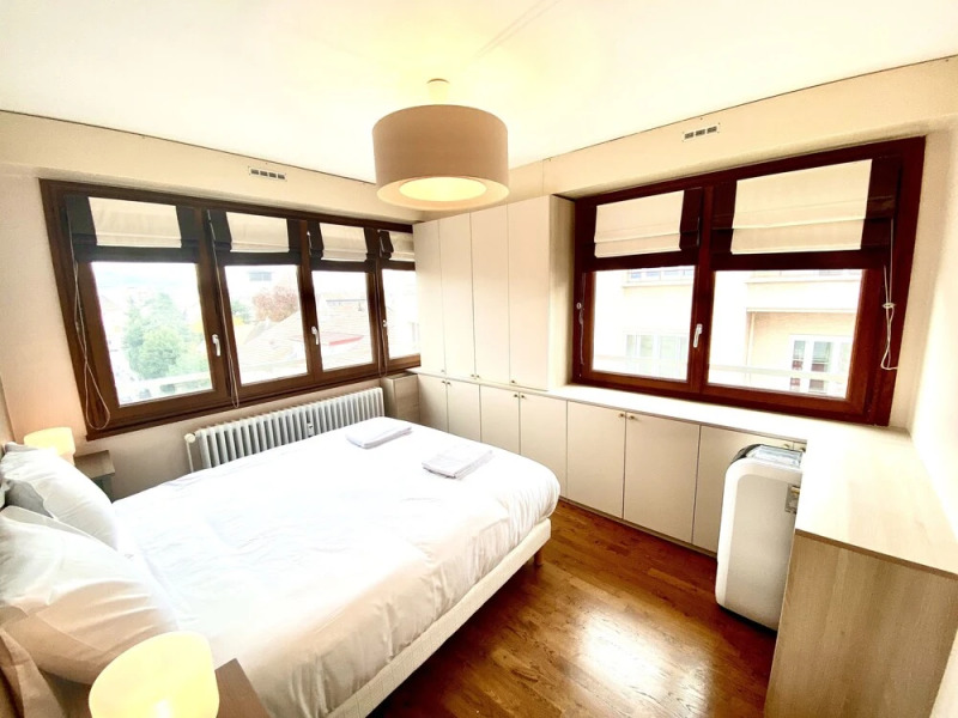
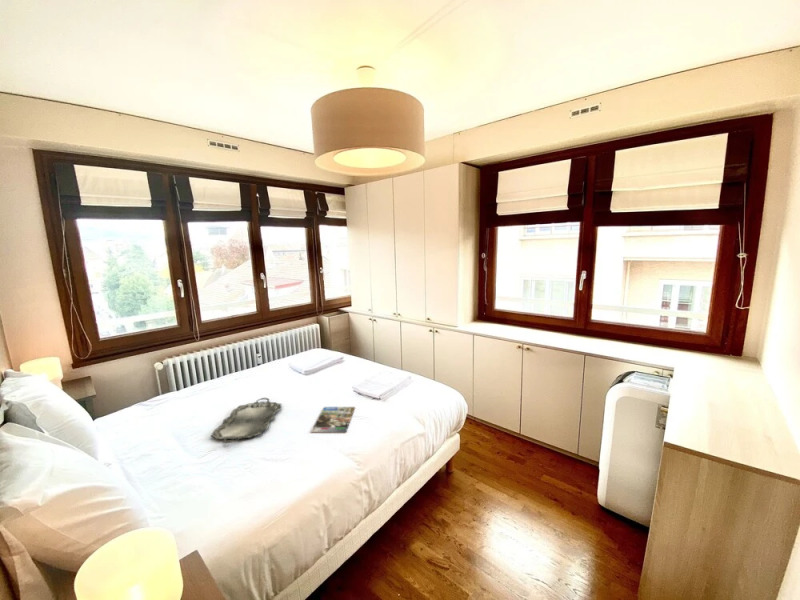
+ serving tray [209,397,283,444]
+ magazine [310,406,356,433]
